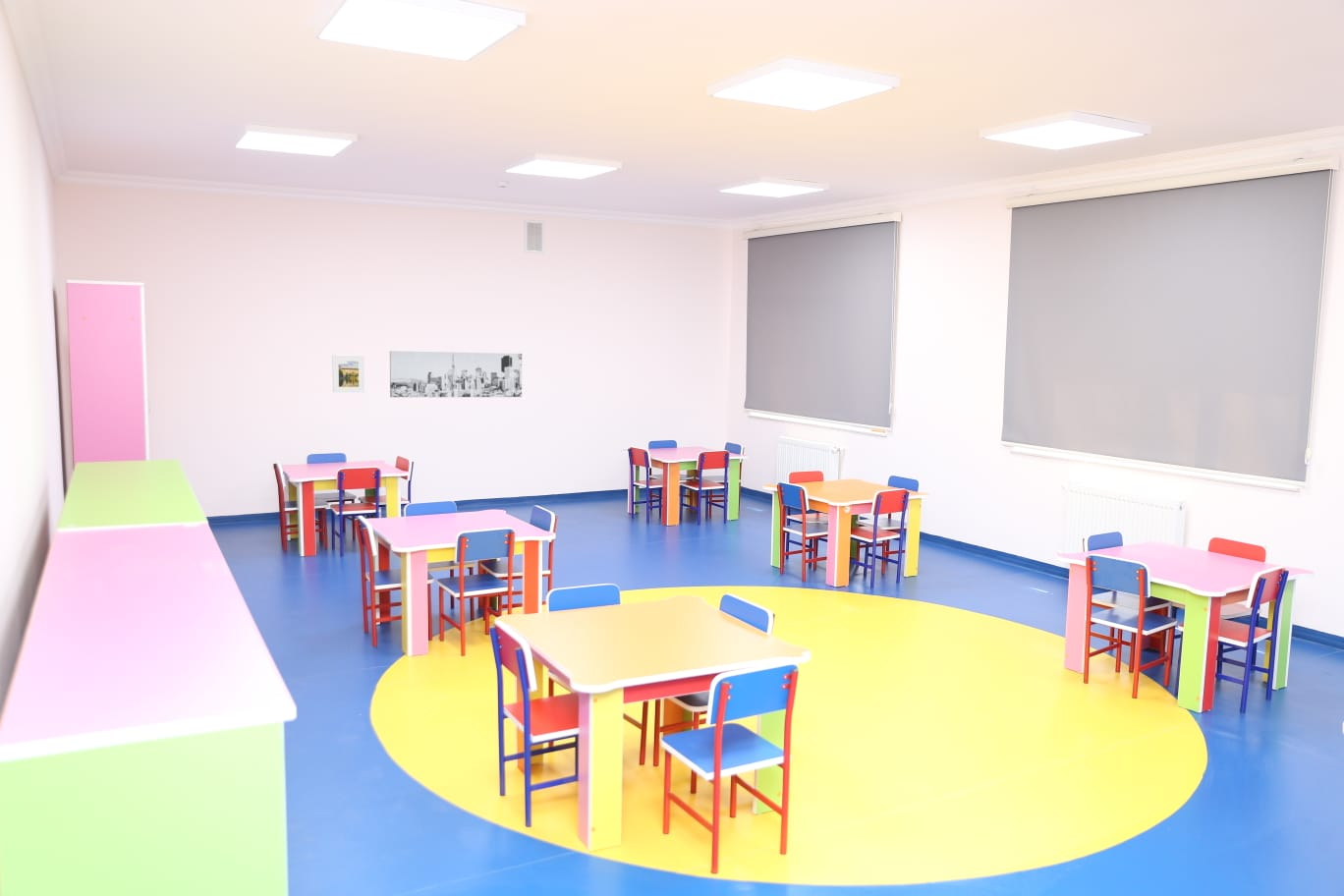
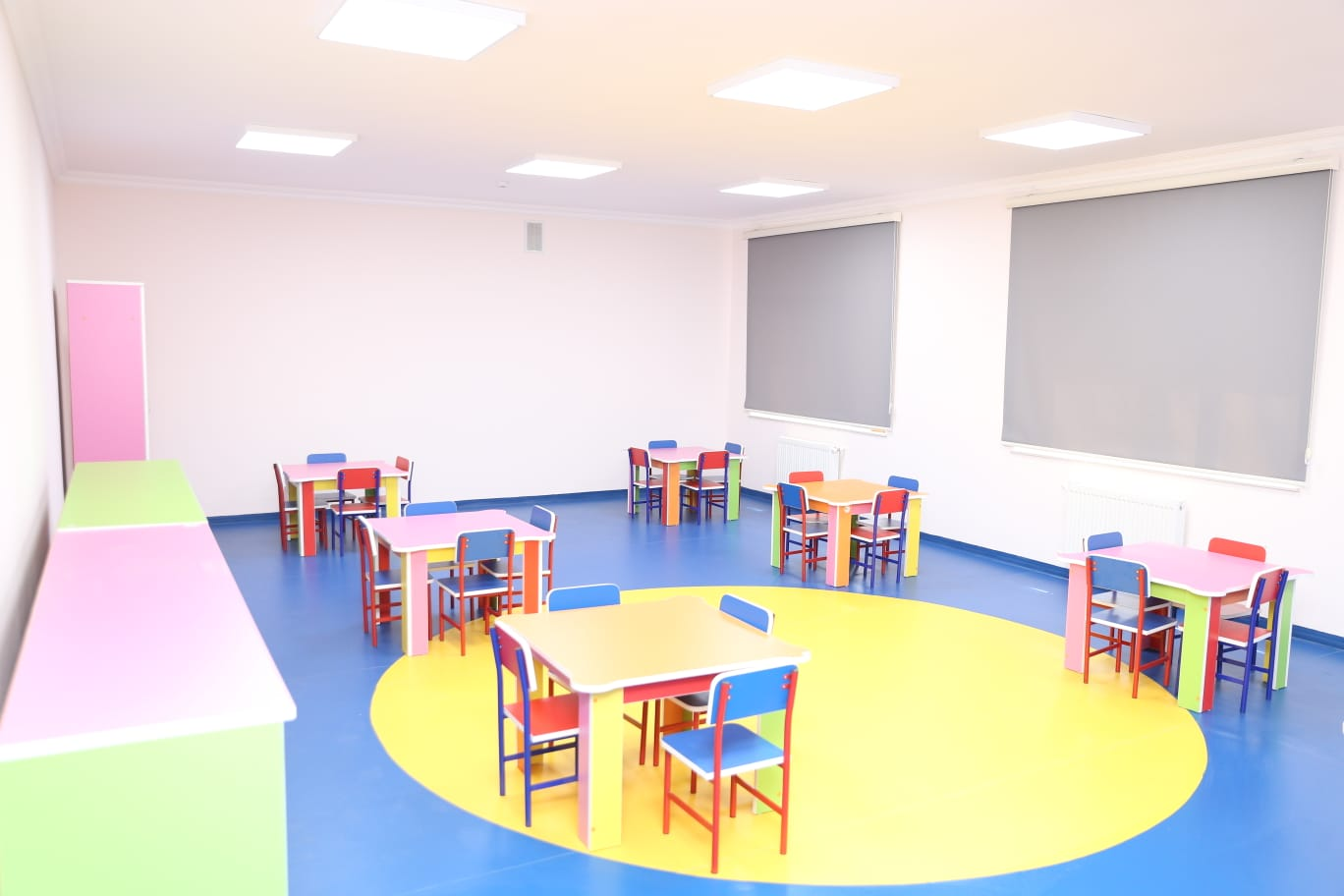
- wall art [389,350,523,398]
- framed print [331,354,365,393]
